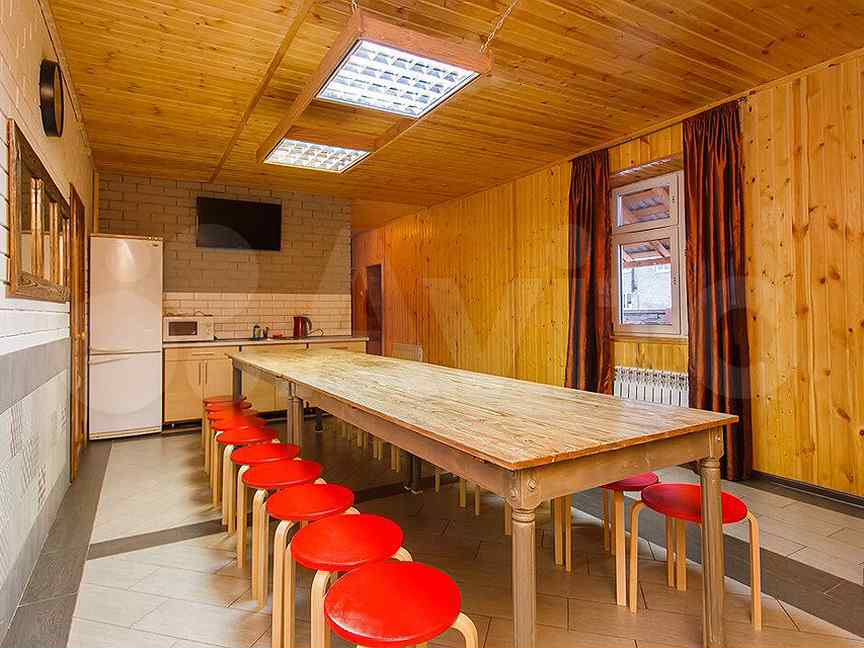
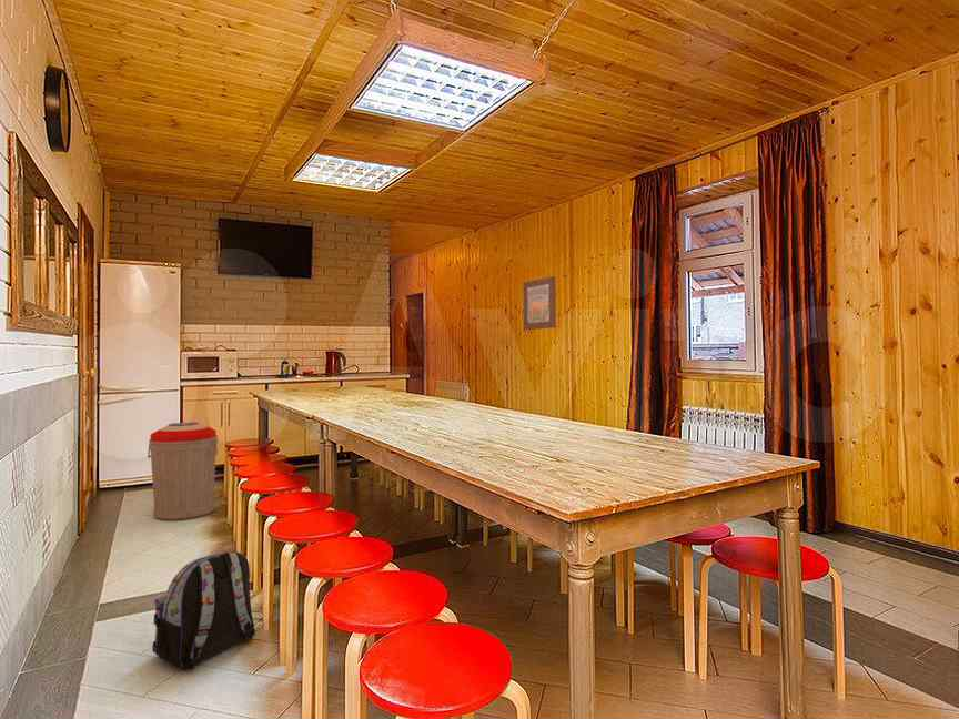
+ wall art [522,275,557,331]
+ trash can [147,421,219,521]
+ backpack [151,550,256,671]
